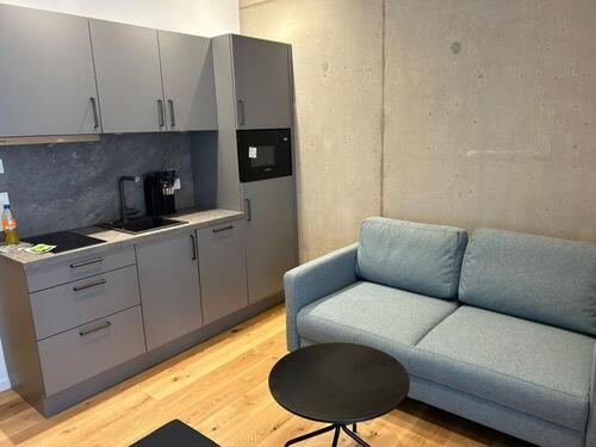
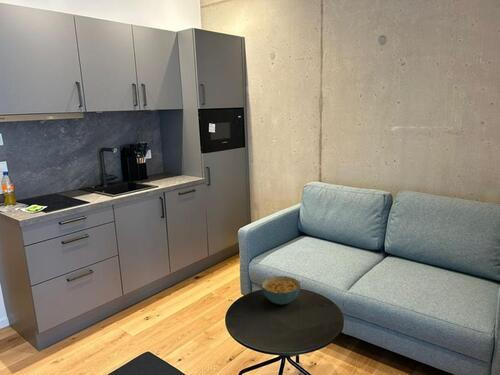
+ cereal bowl [261,275,301,306]
